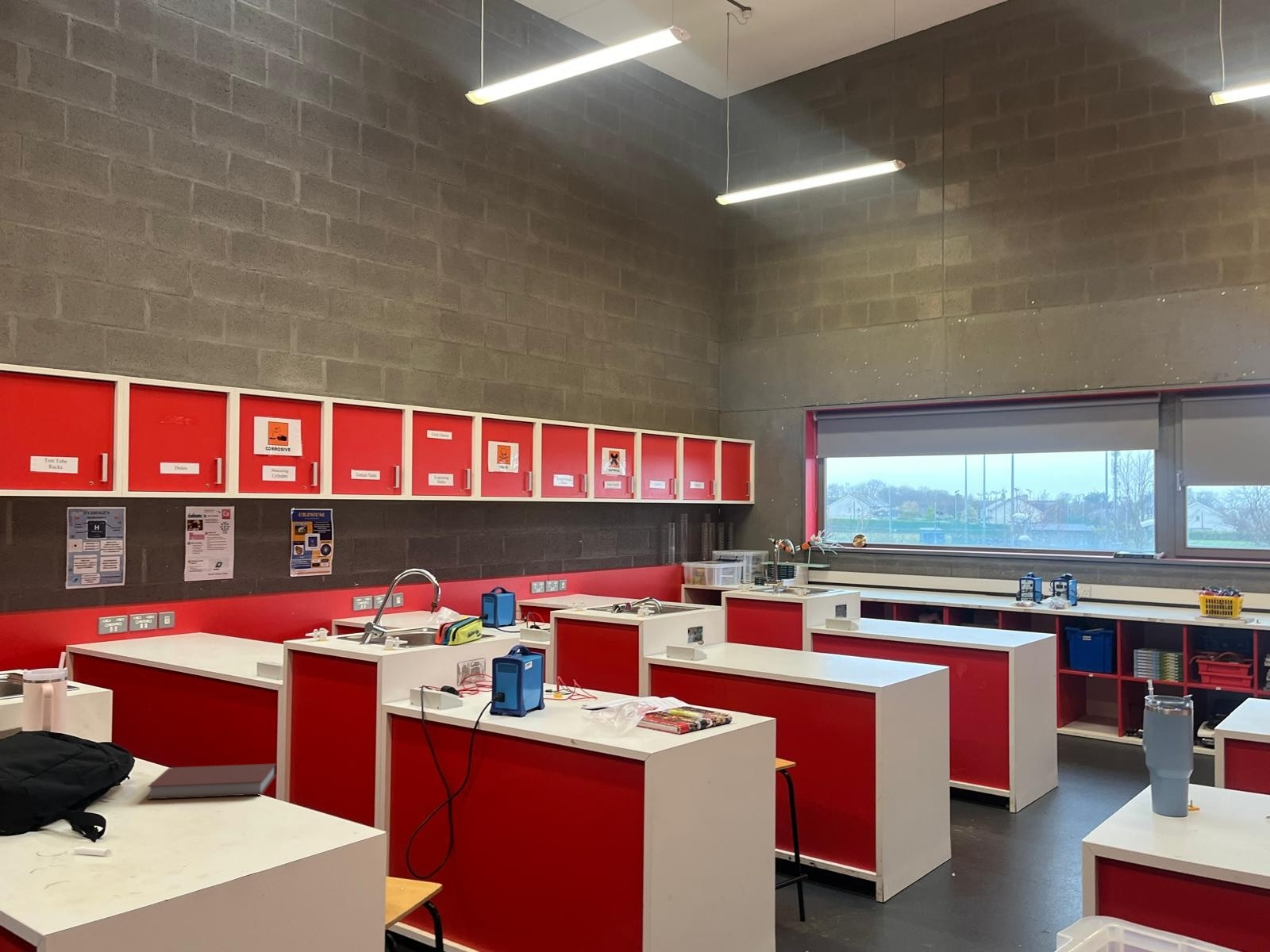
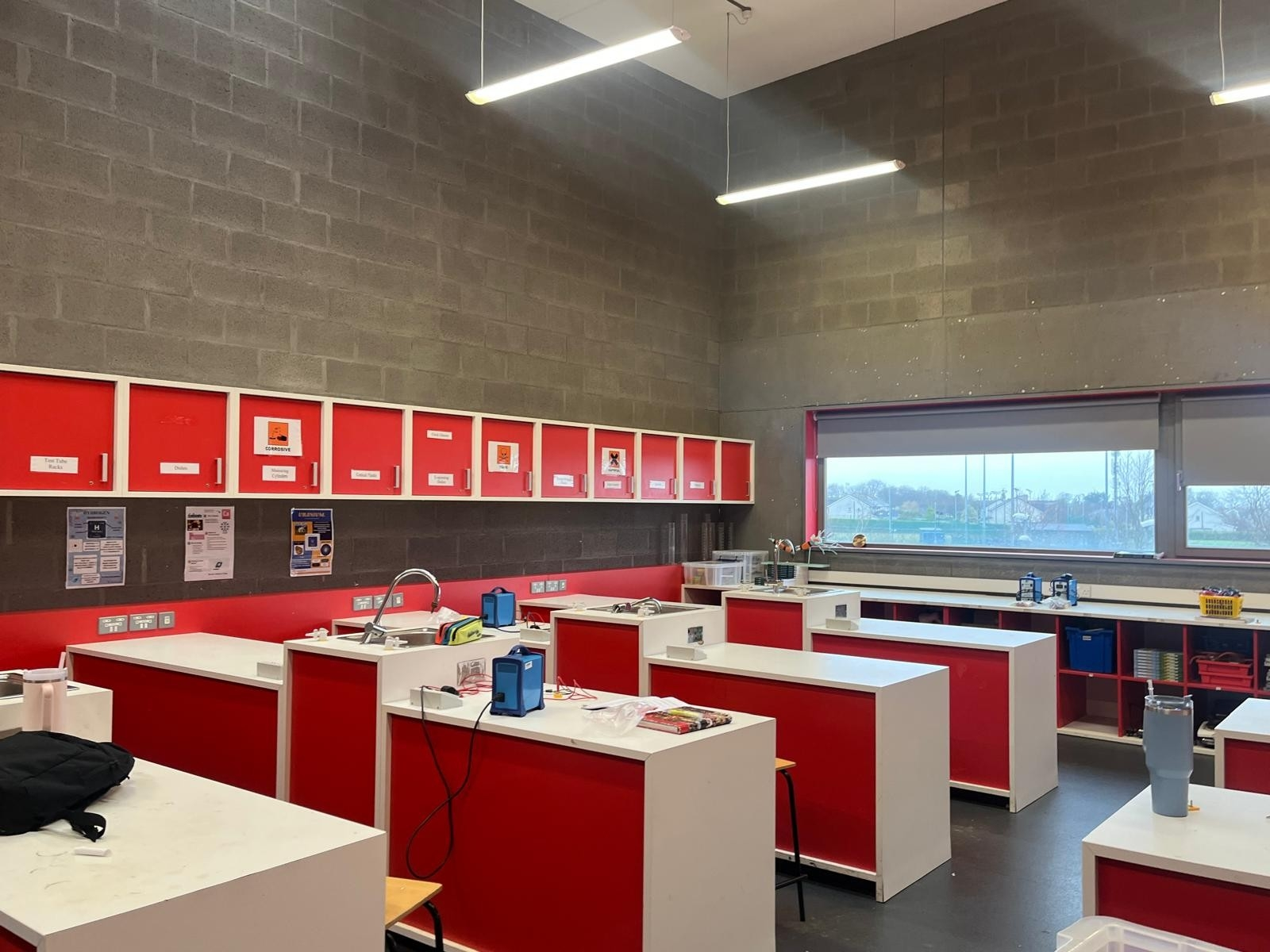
- book [146,763,277,800]
